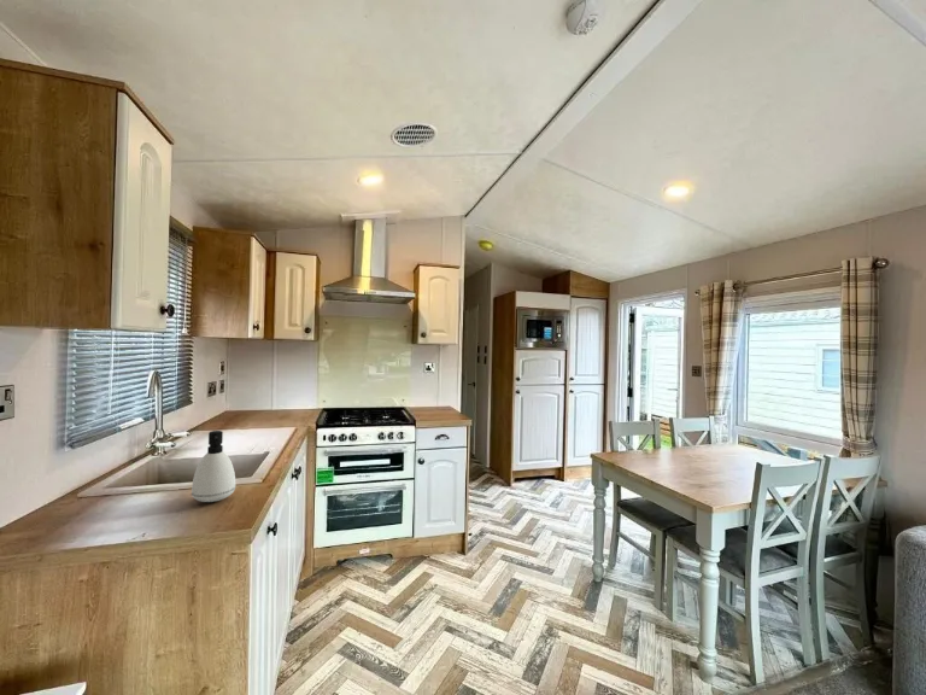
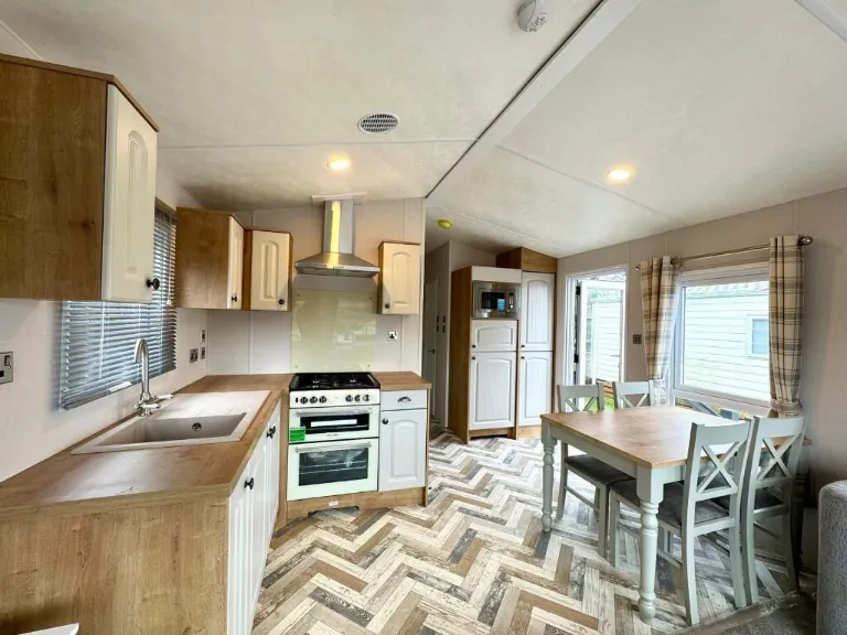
- soap dispenser [191,430,236,503]
